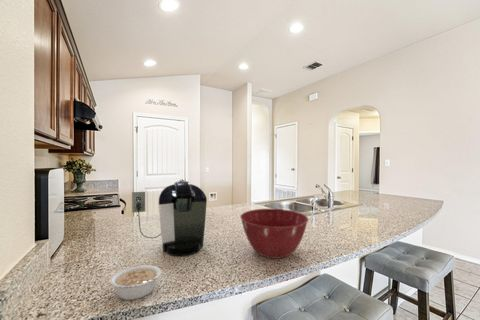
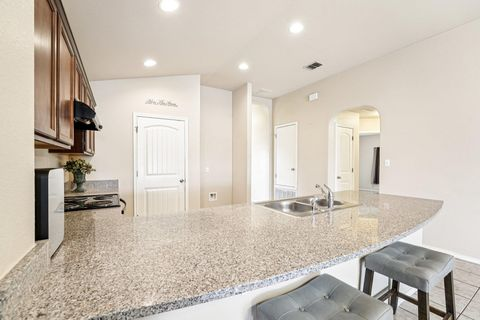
- legume [109,264,164,301]
- mixing bowl [239,208,309,260]
- coffee maker [131,180,208,257]
